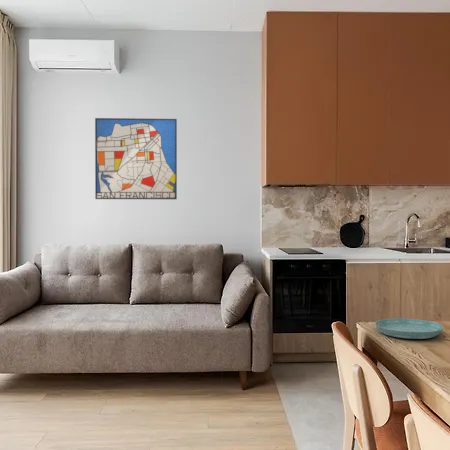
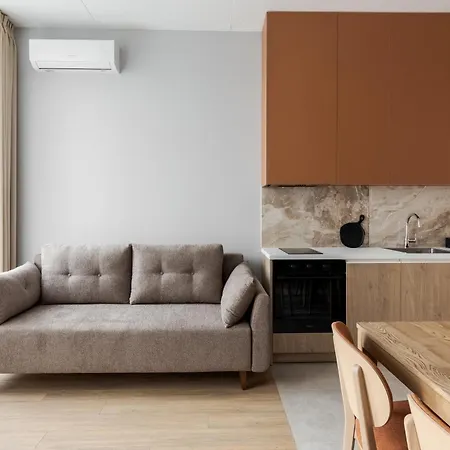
- wall art [94,117,178,200]
- saucer [374,318,445,340]
